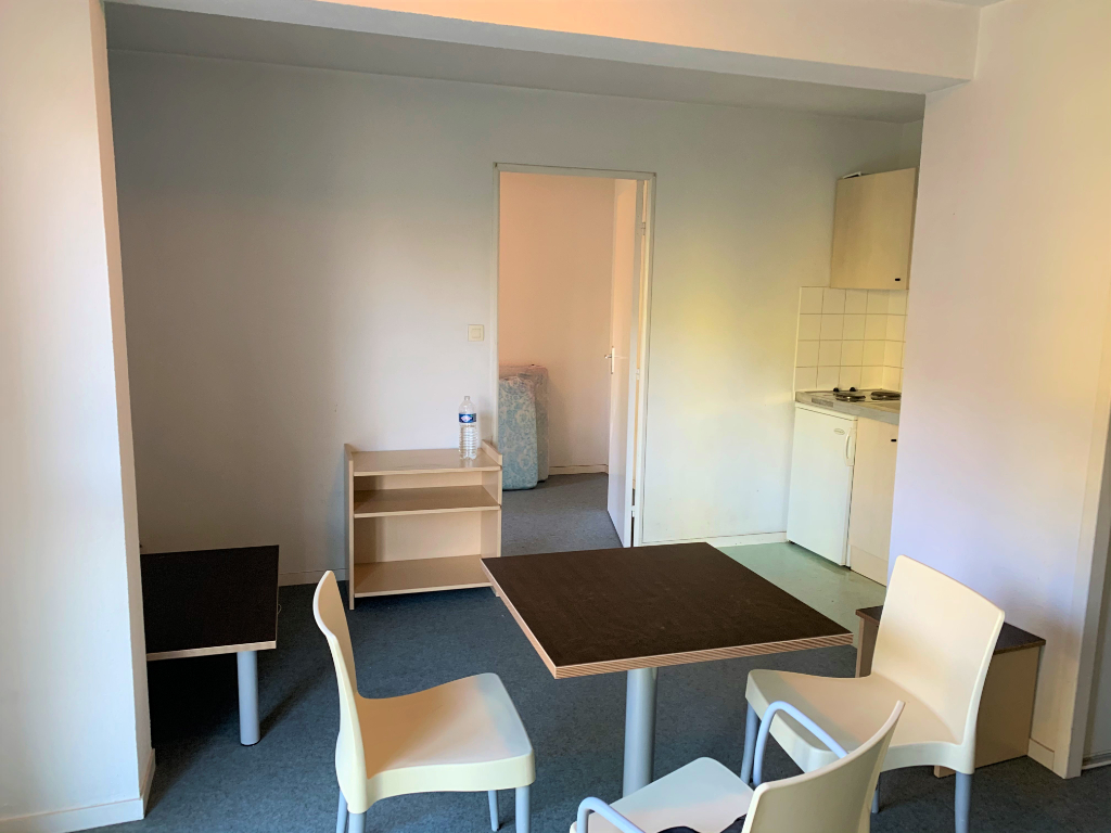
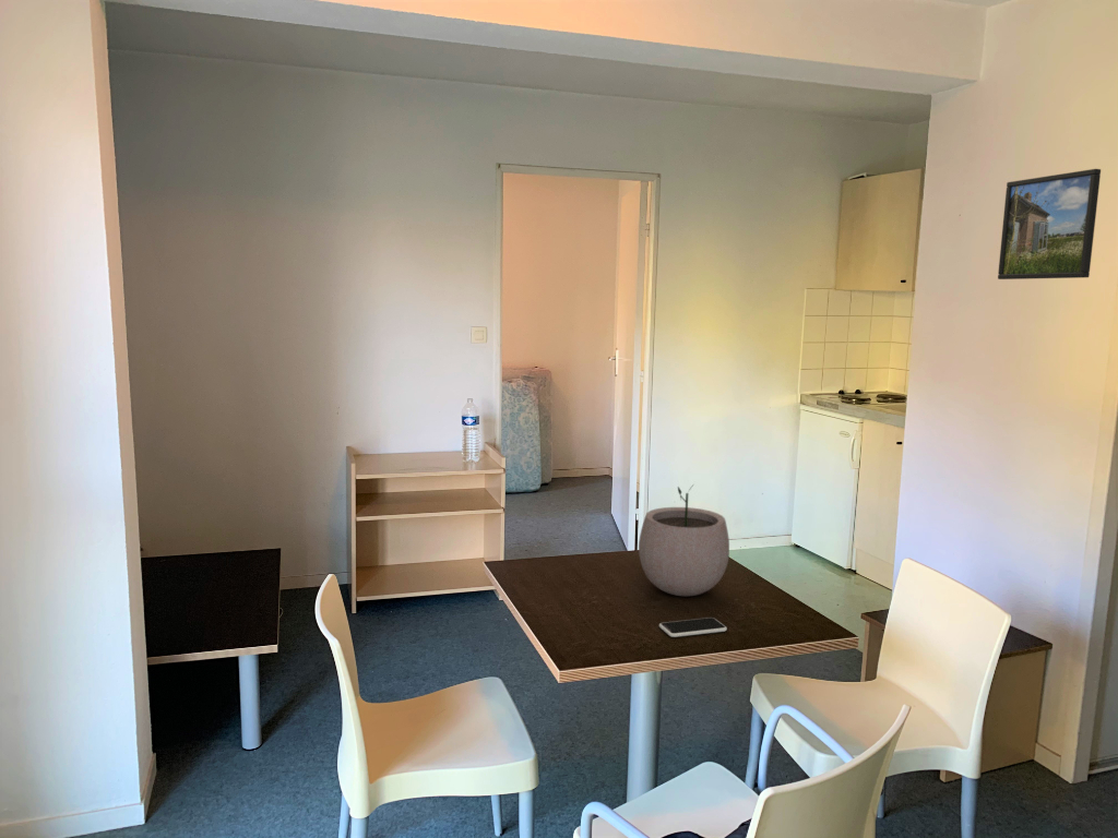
+ plant pot [638,482,730,597]
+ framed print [997,168,1102,280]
+ smartphone [658,616,728,638]
